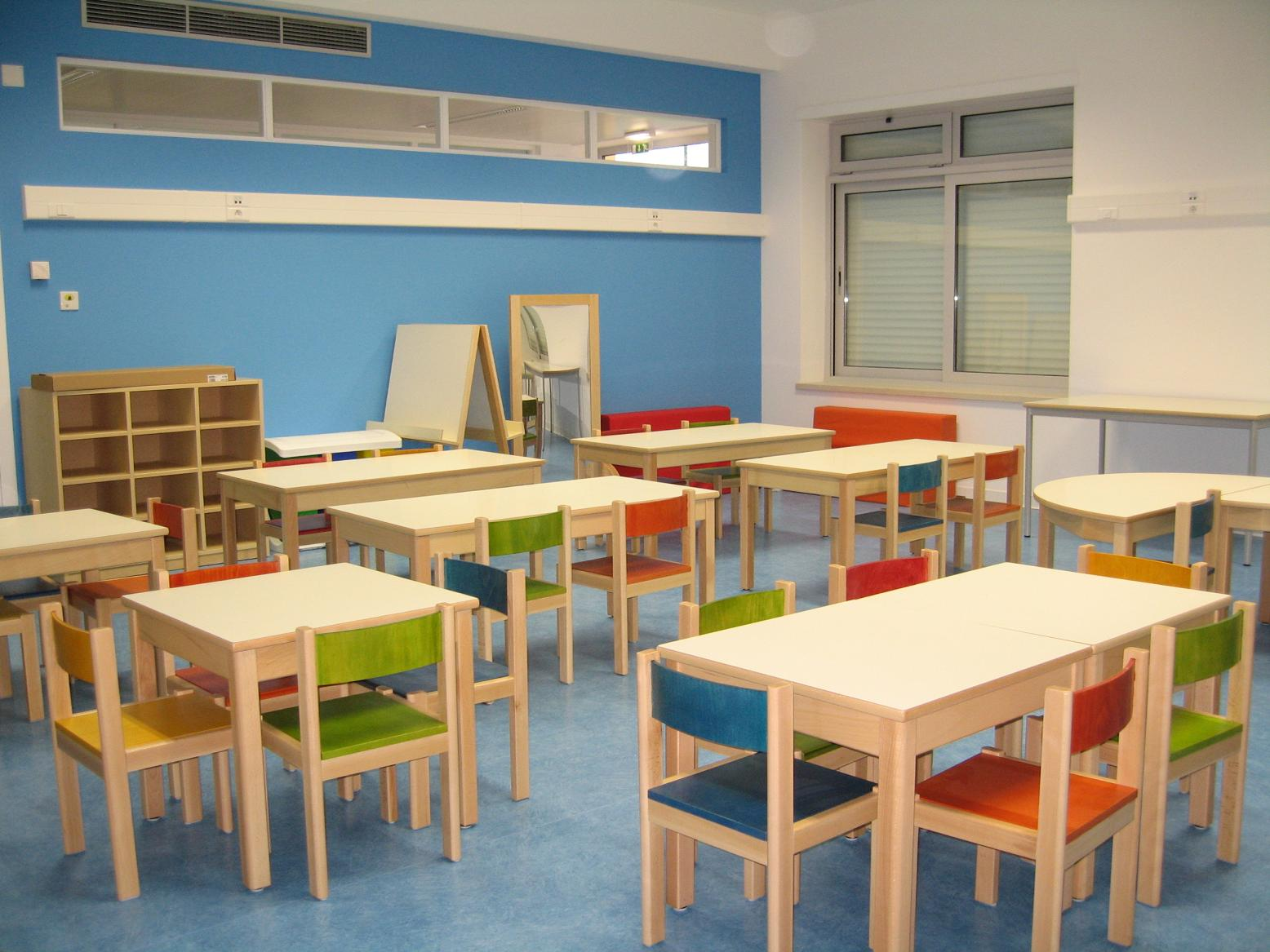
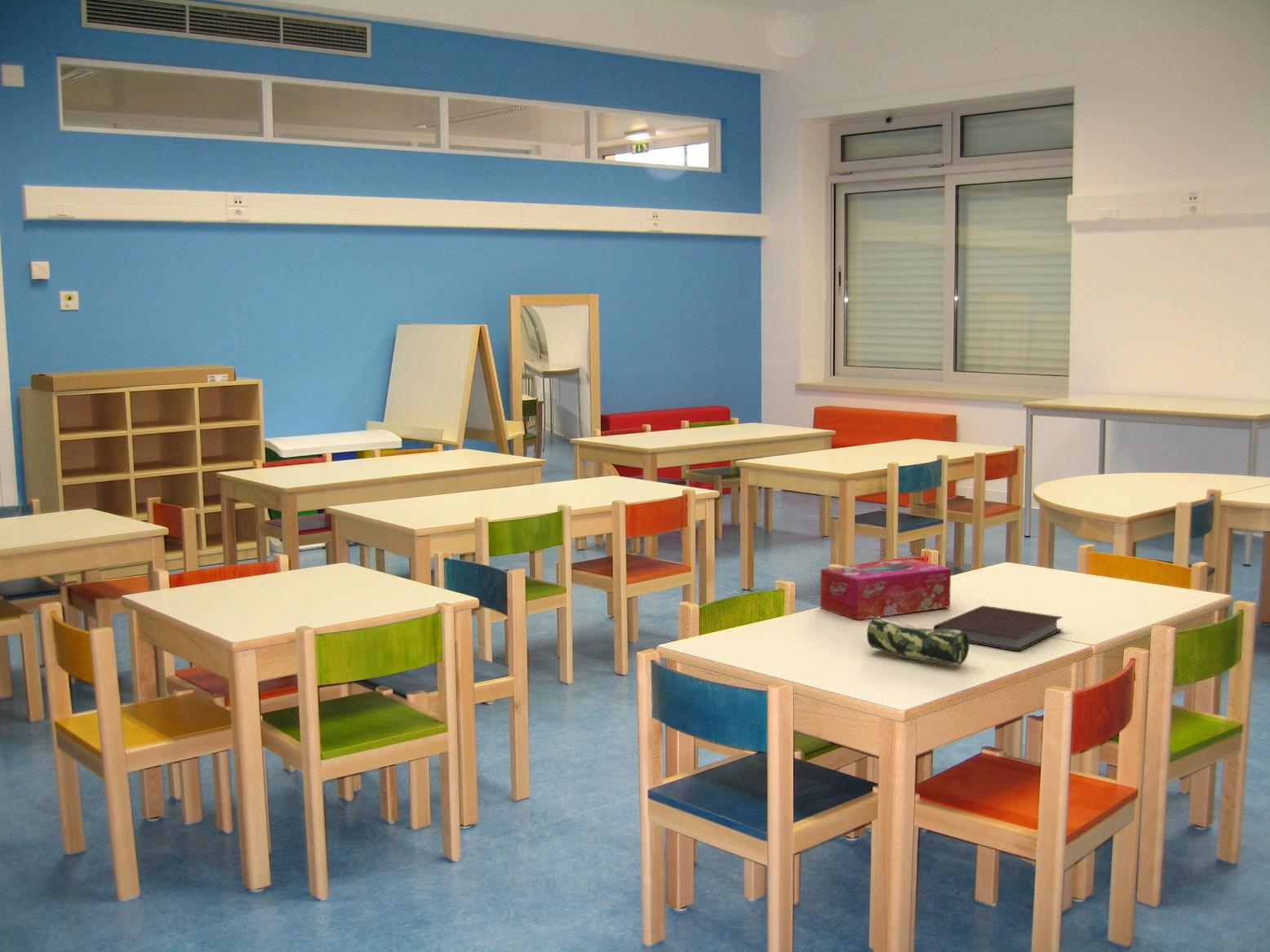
+ pencil case [866,617,970,666]
+ tissue box [819,558,952,621]
+ notebook [933,605,1064,652]
